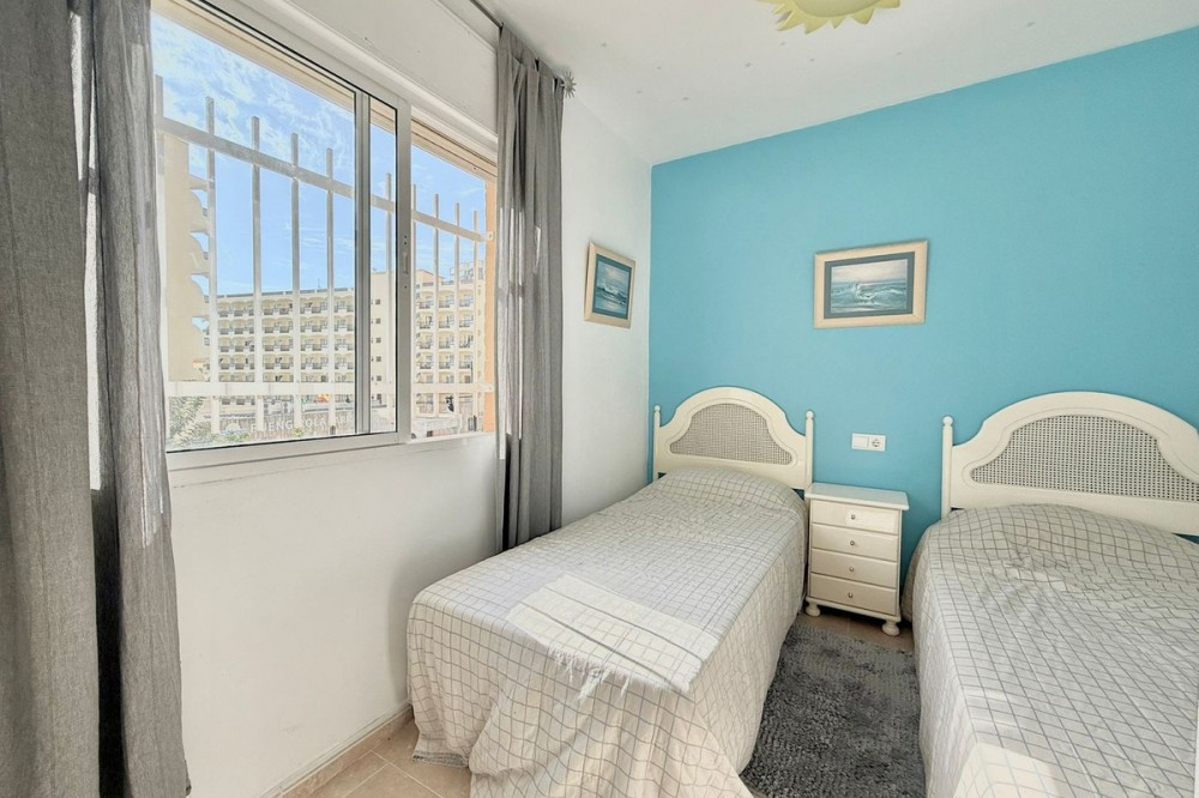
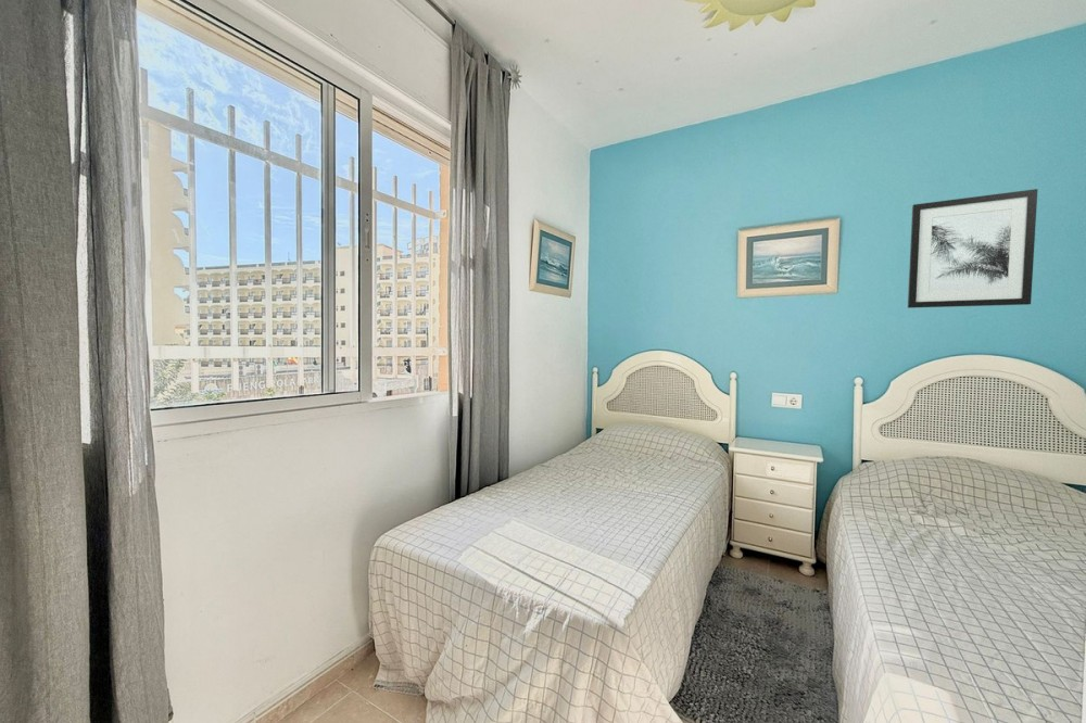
+ wall art [907,188,1039,309]
